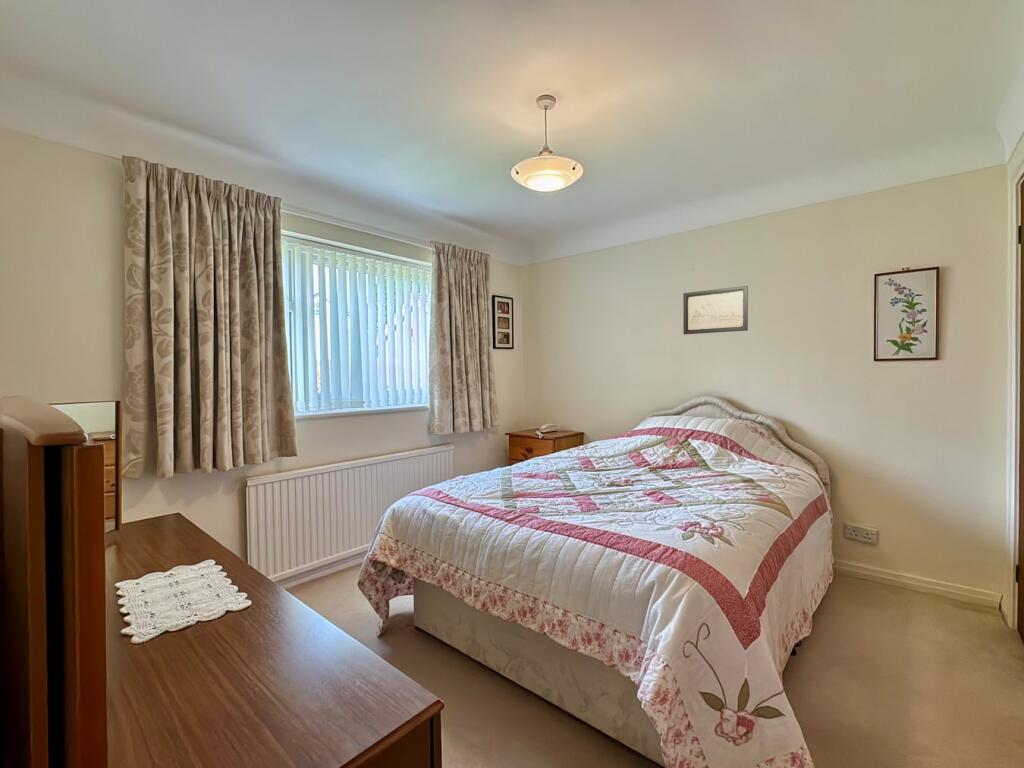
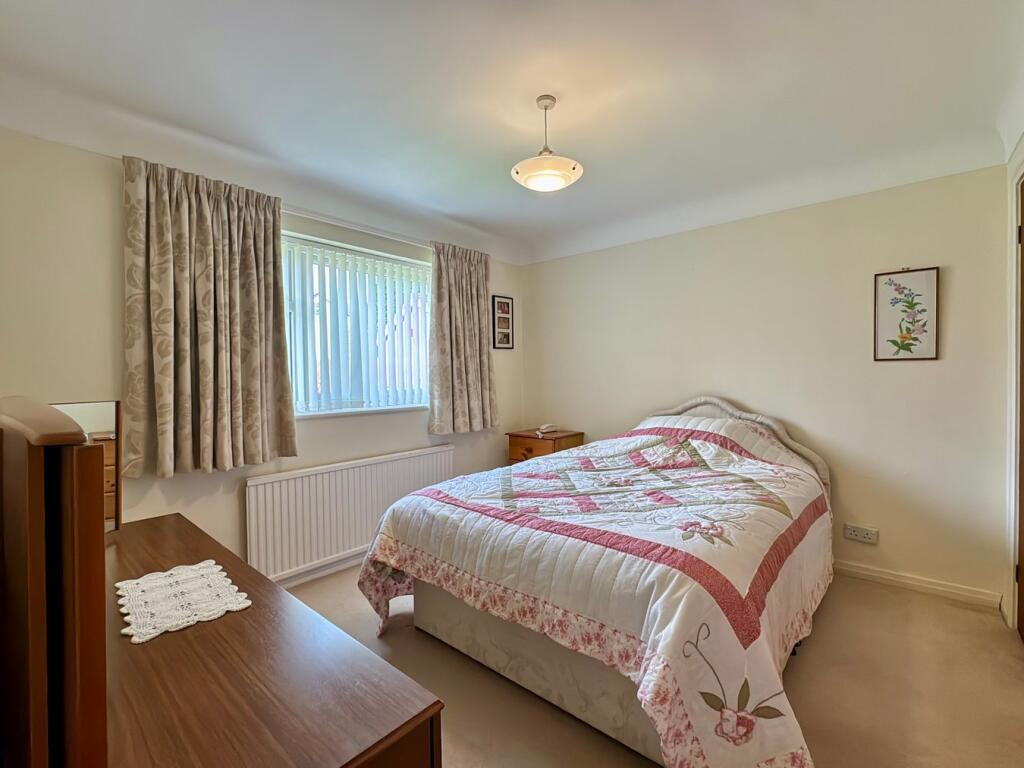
- wall art [682,285,749,335]
